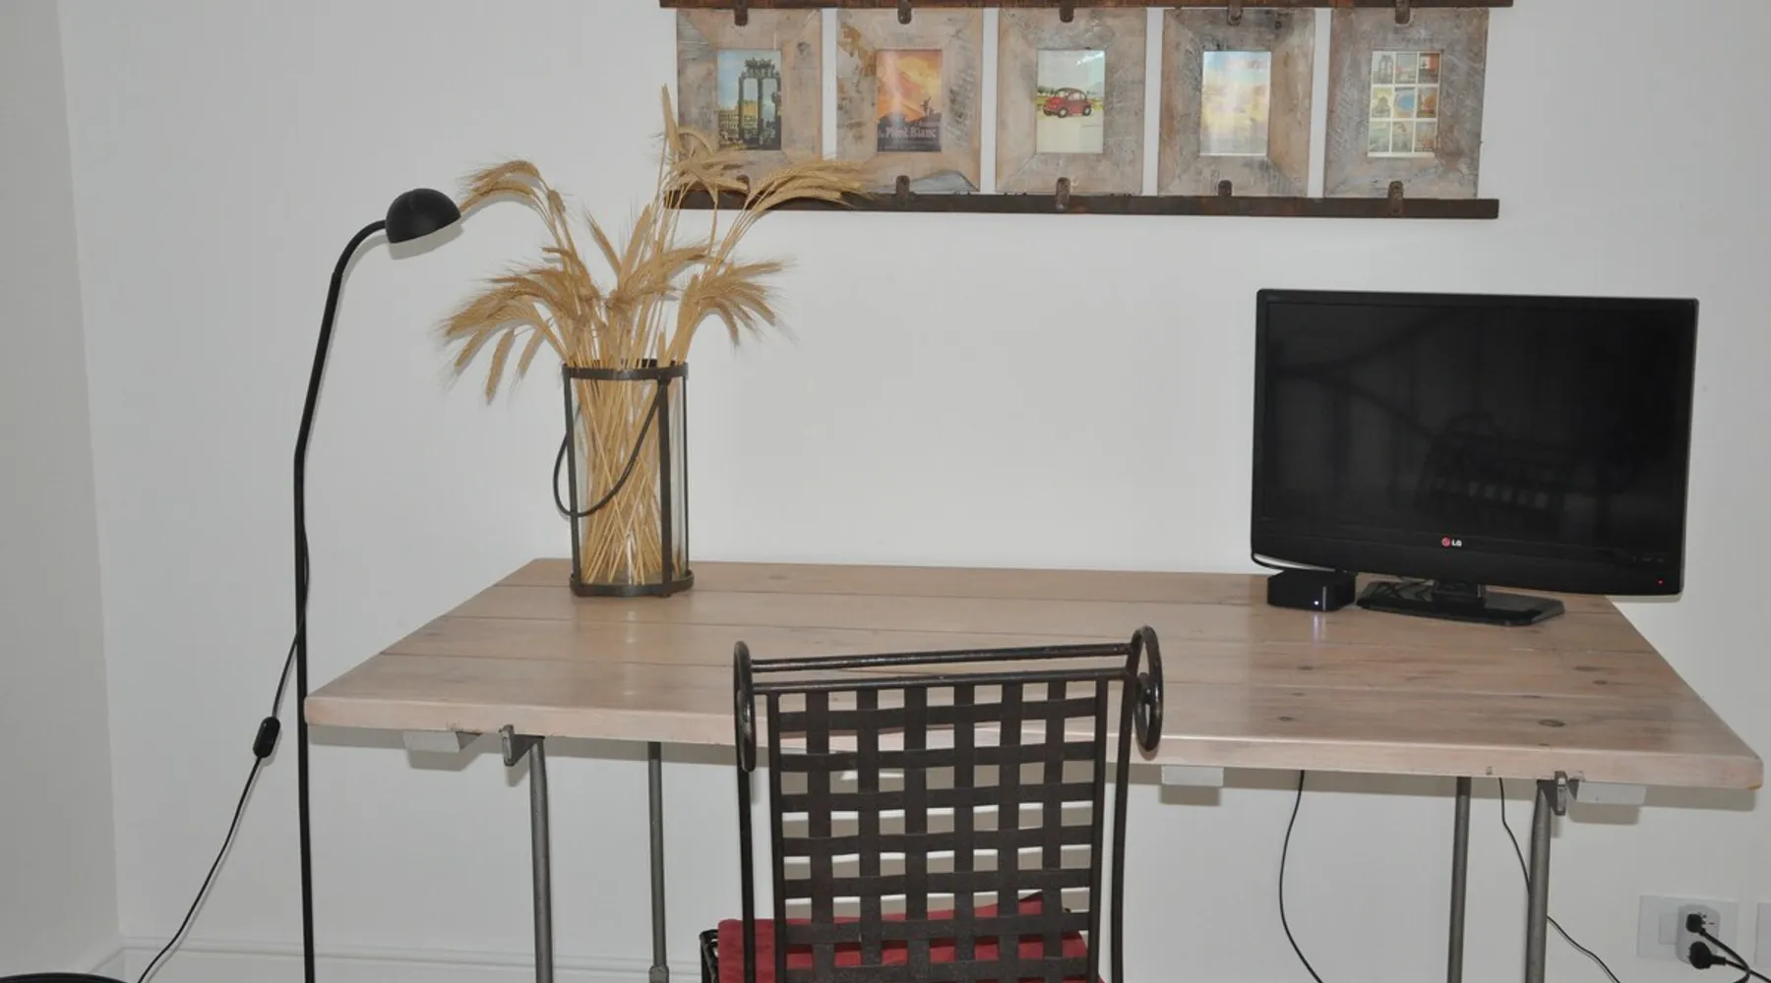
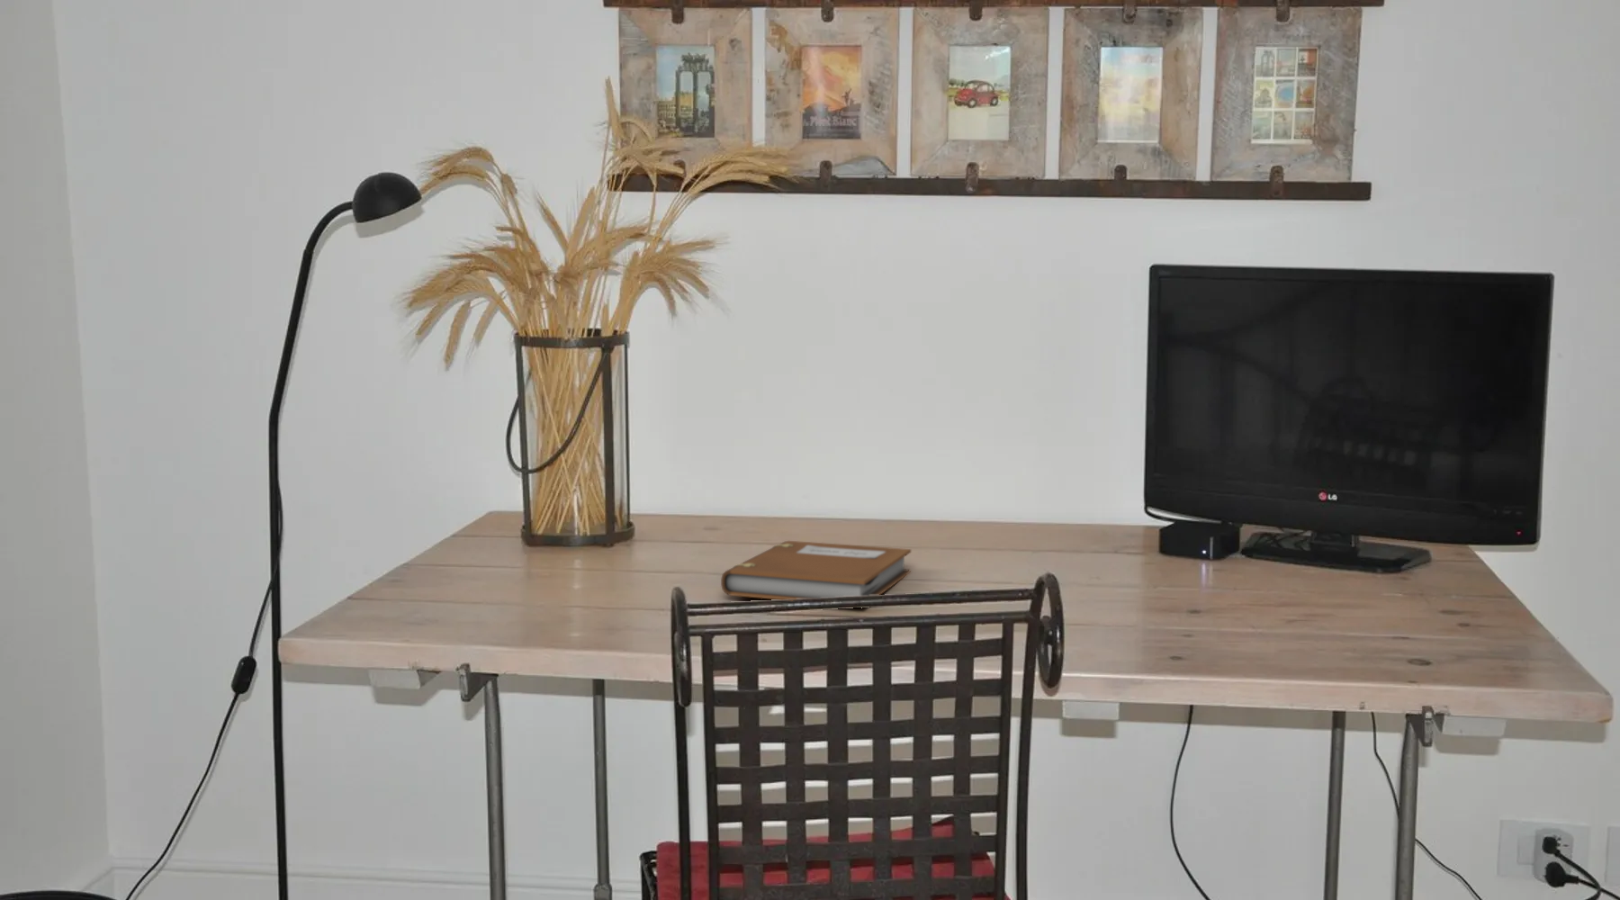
+ notebook [720,540,912,601]
